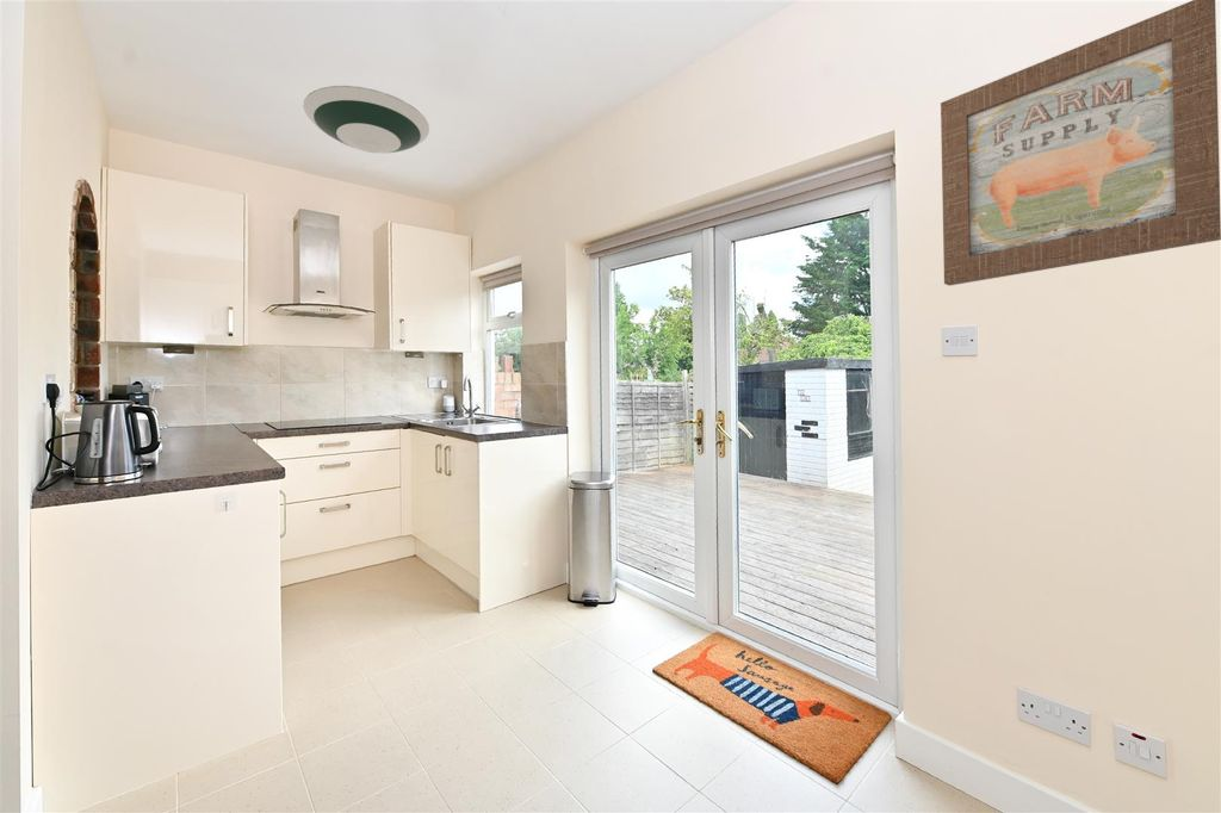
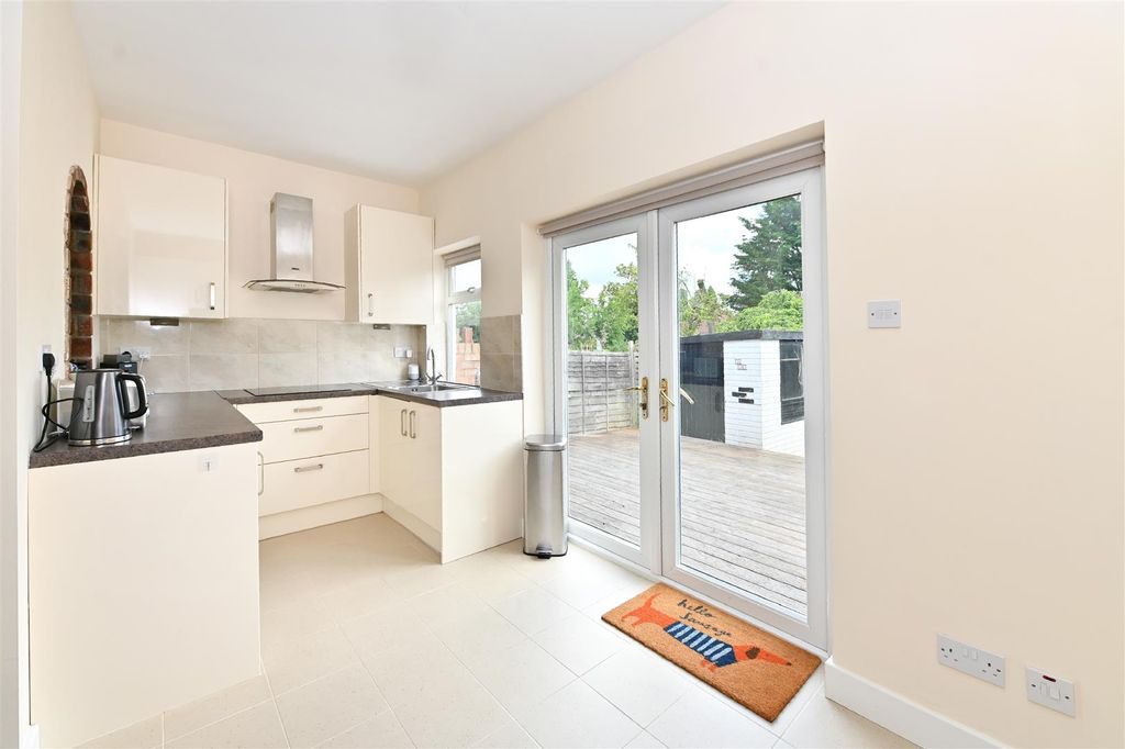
- wall art [940,0,1221,287]
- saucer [302,85,430,155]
